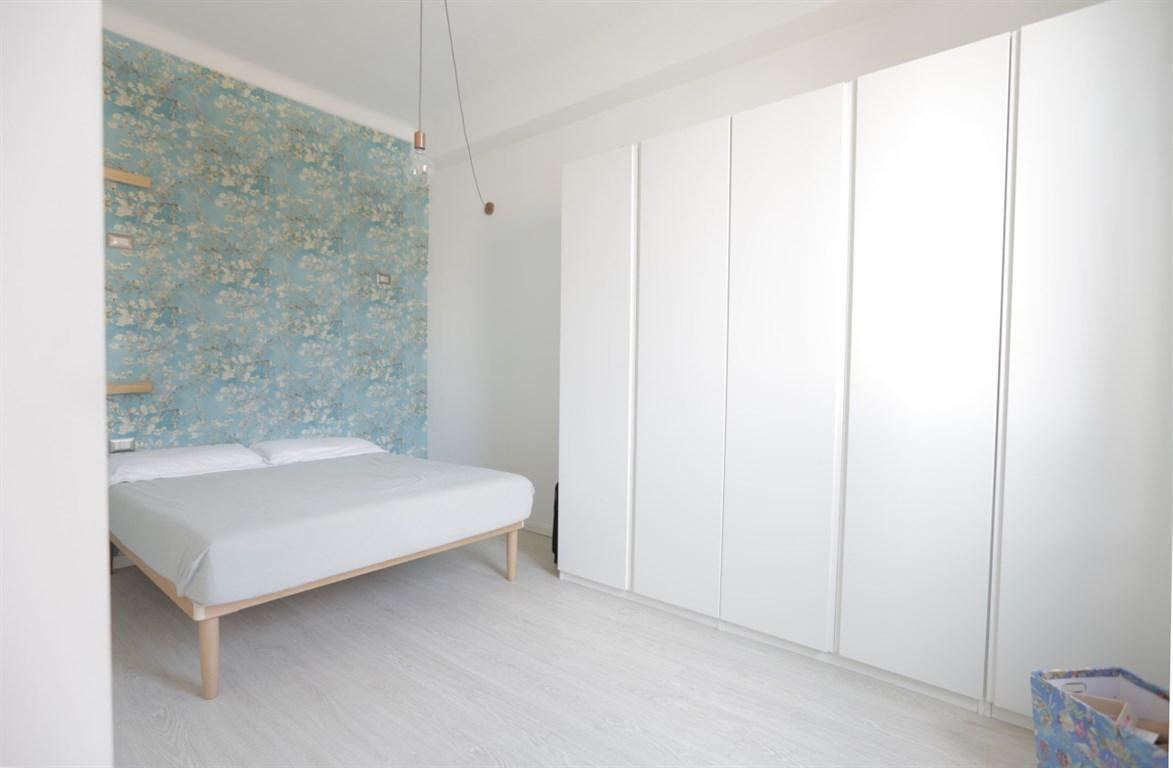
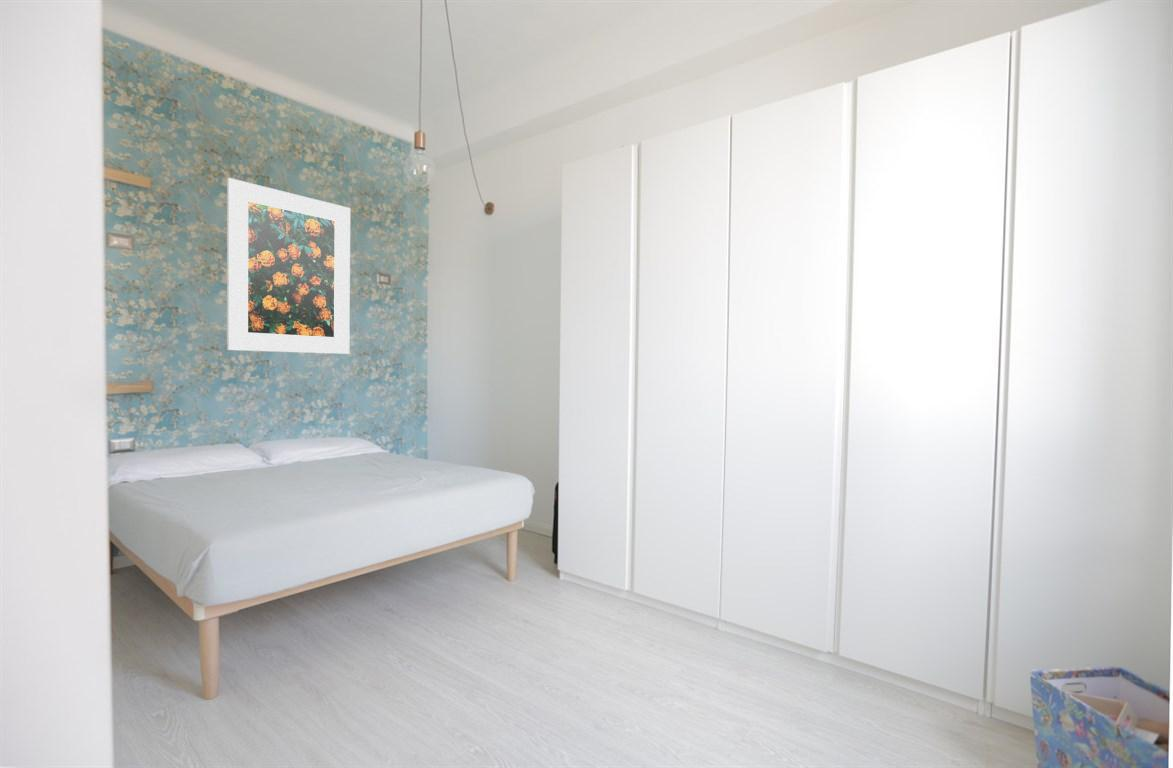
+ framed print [226,177,351,355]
